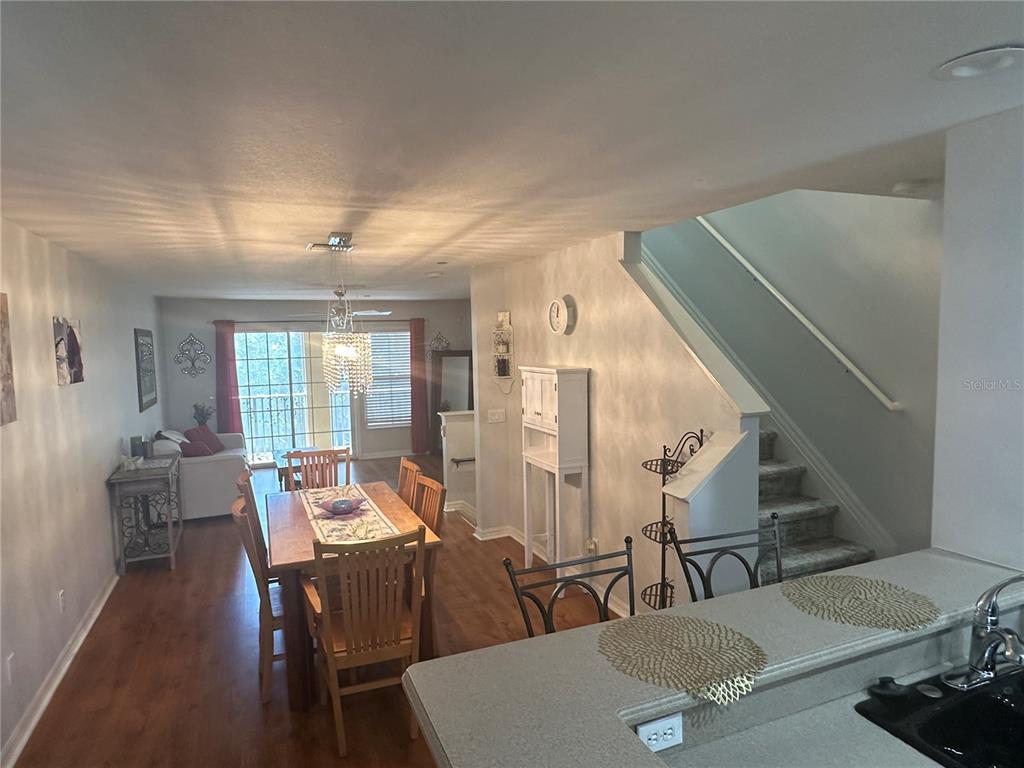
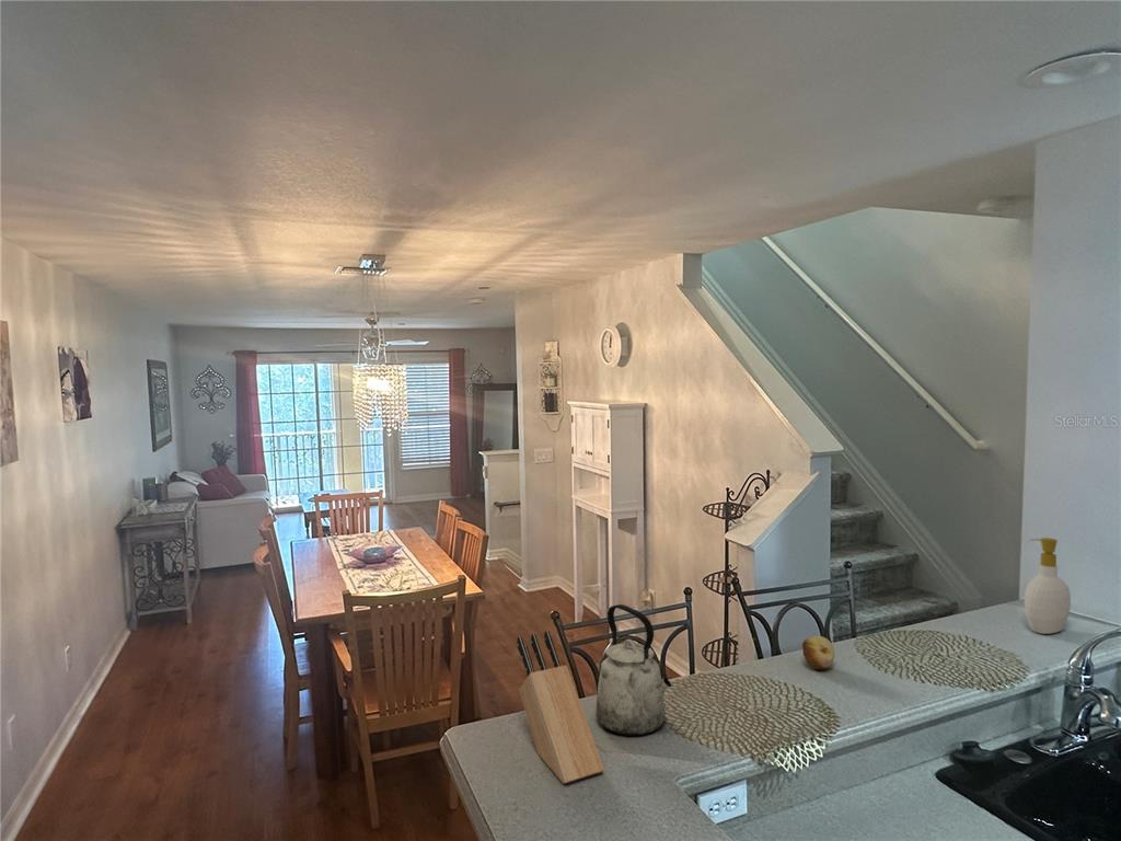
+ soap bottle [1024,537,1072,635]
+ fruit [801,635,835,670]
+ kettle [594,603,672,737]
+ knife block [516,630,605,785]
